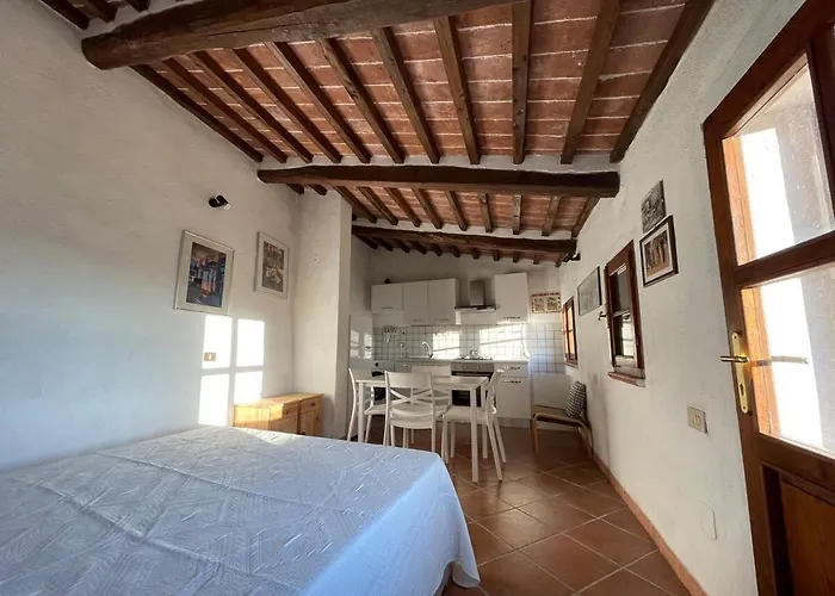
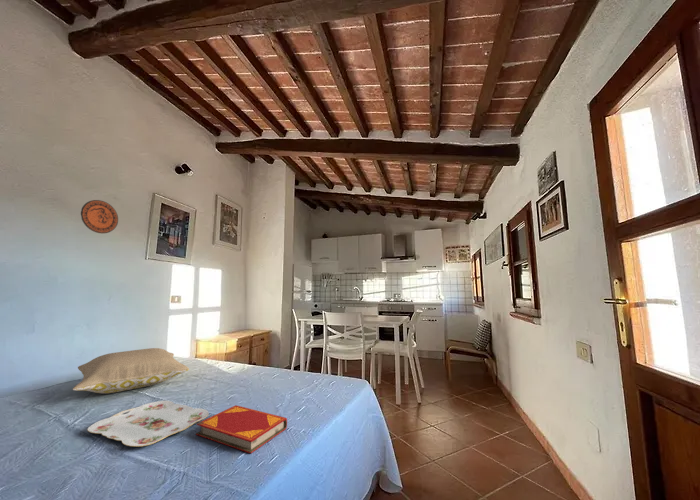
+ decorative plate [80,199,119,234]
+ pillow [72,347,190,394]
+ hardback book [195,404,288,454]
+ serving tray [86,400,210,447]
